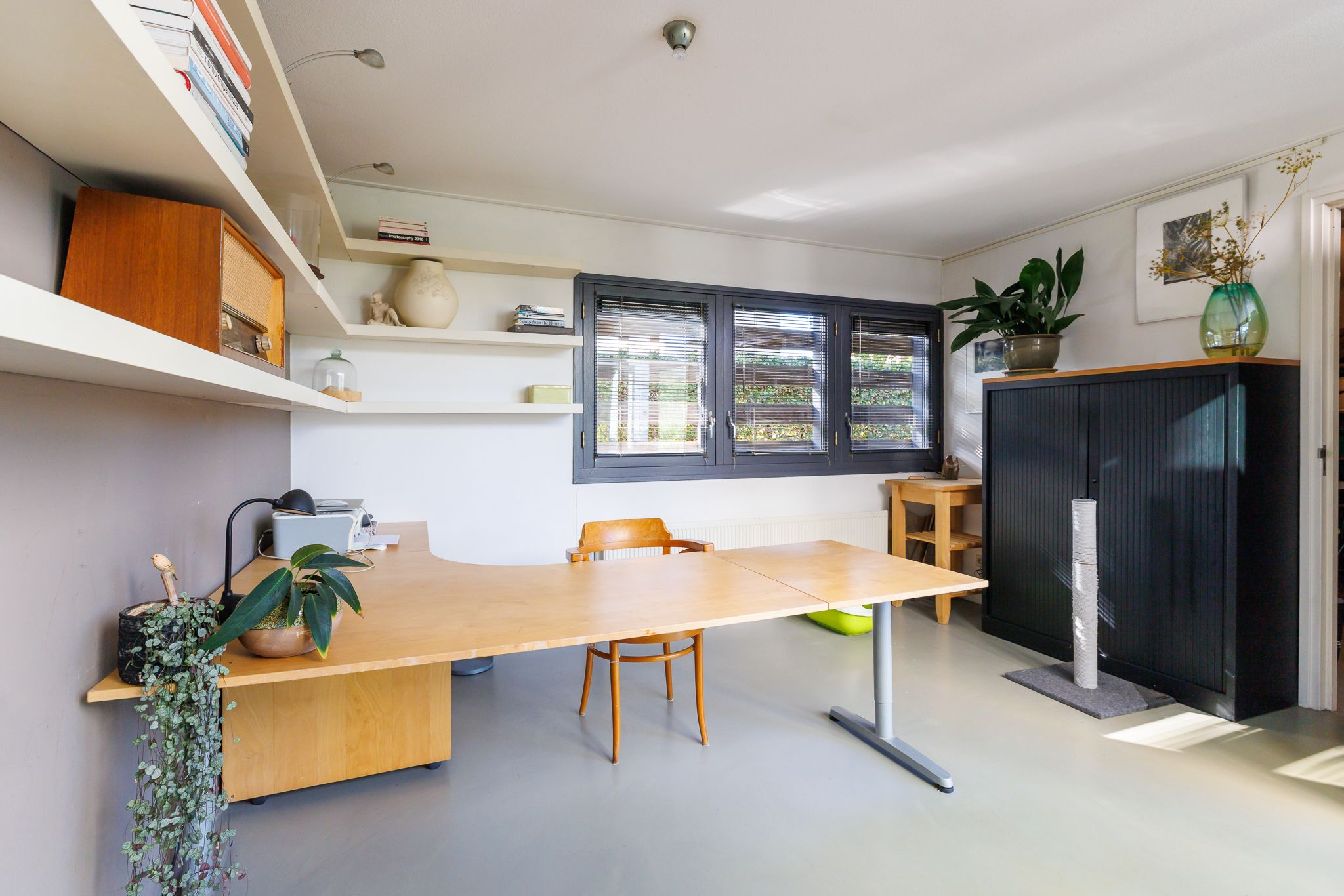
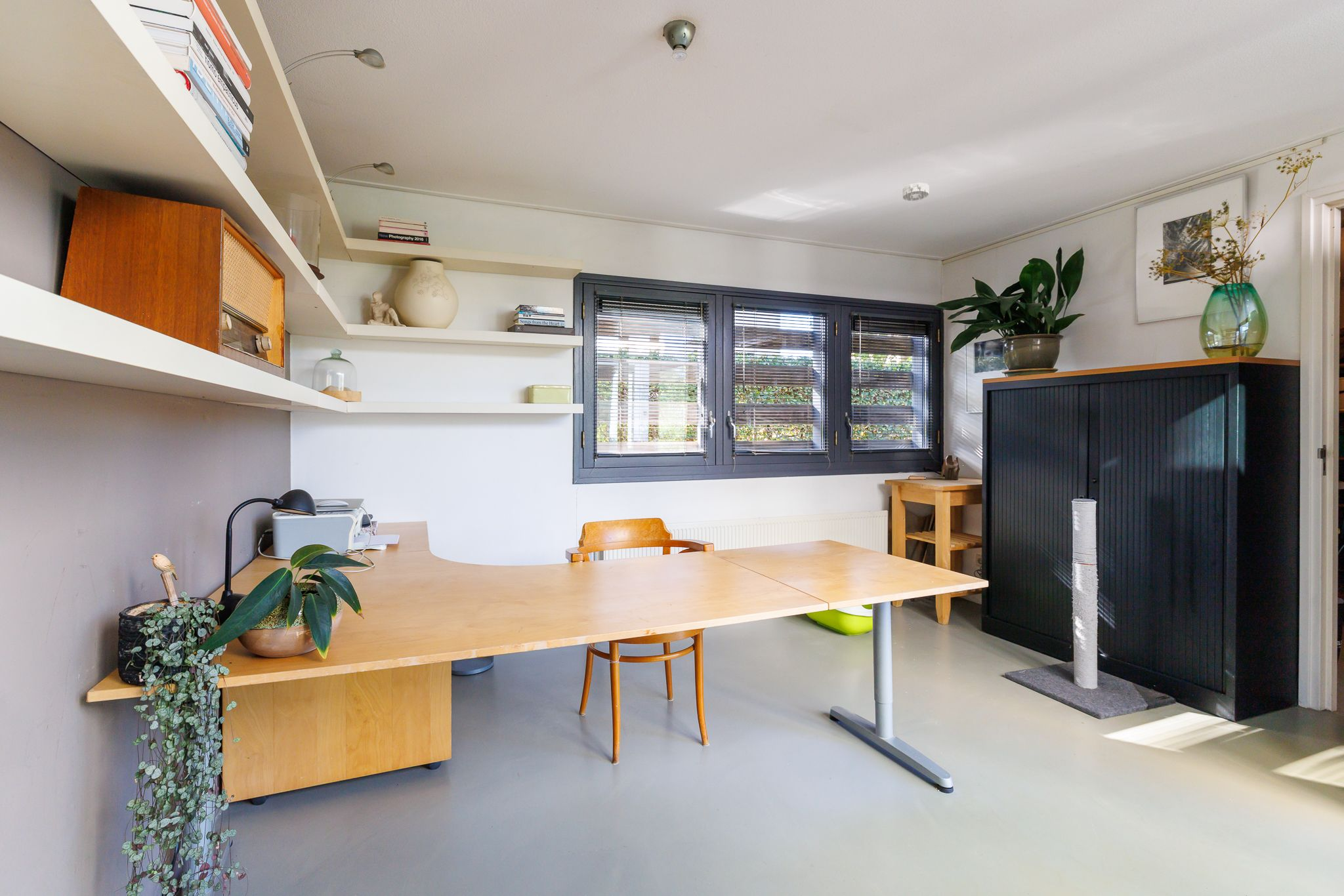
+ smoke detector [902,182,929,201]
